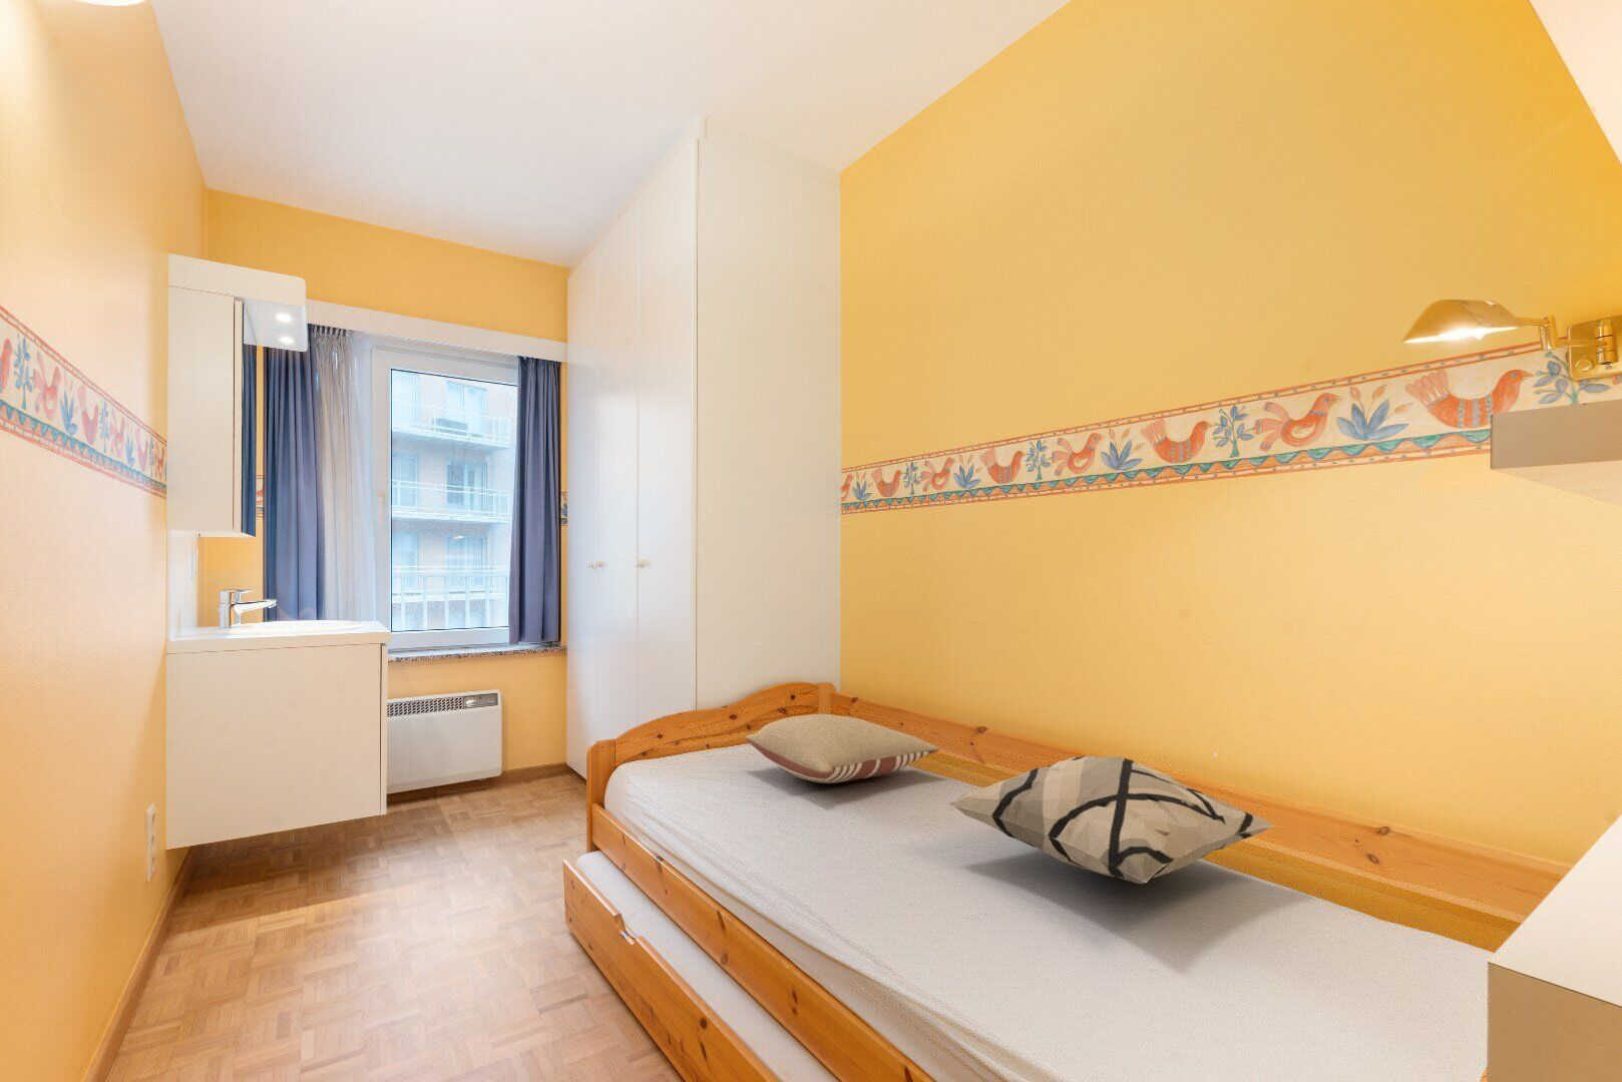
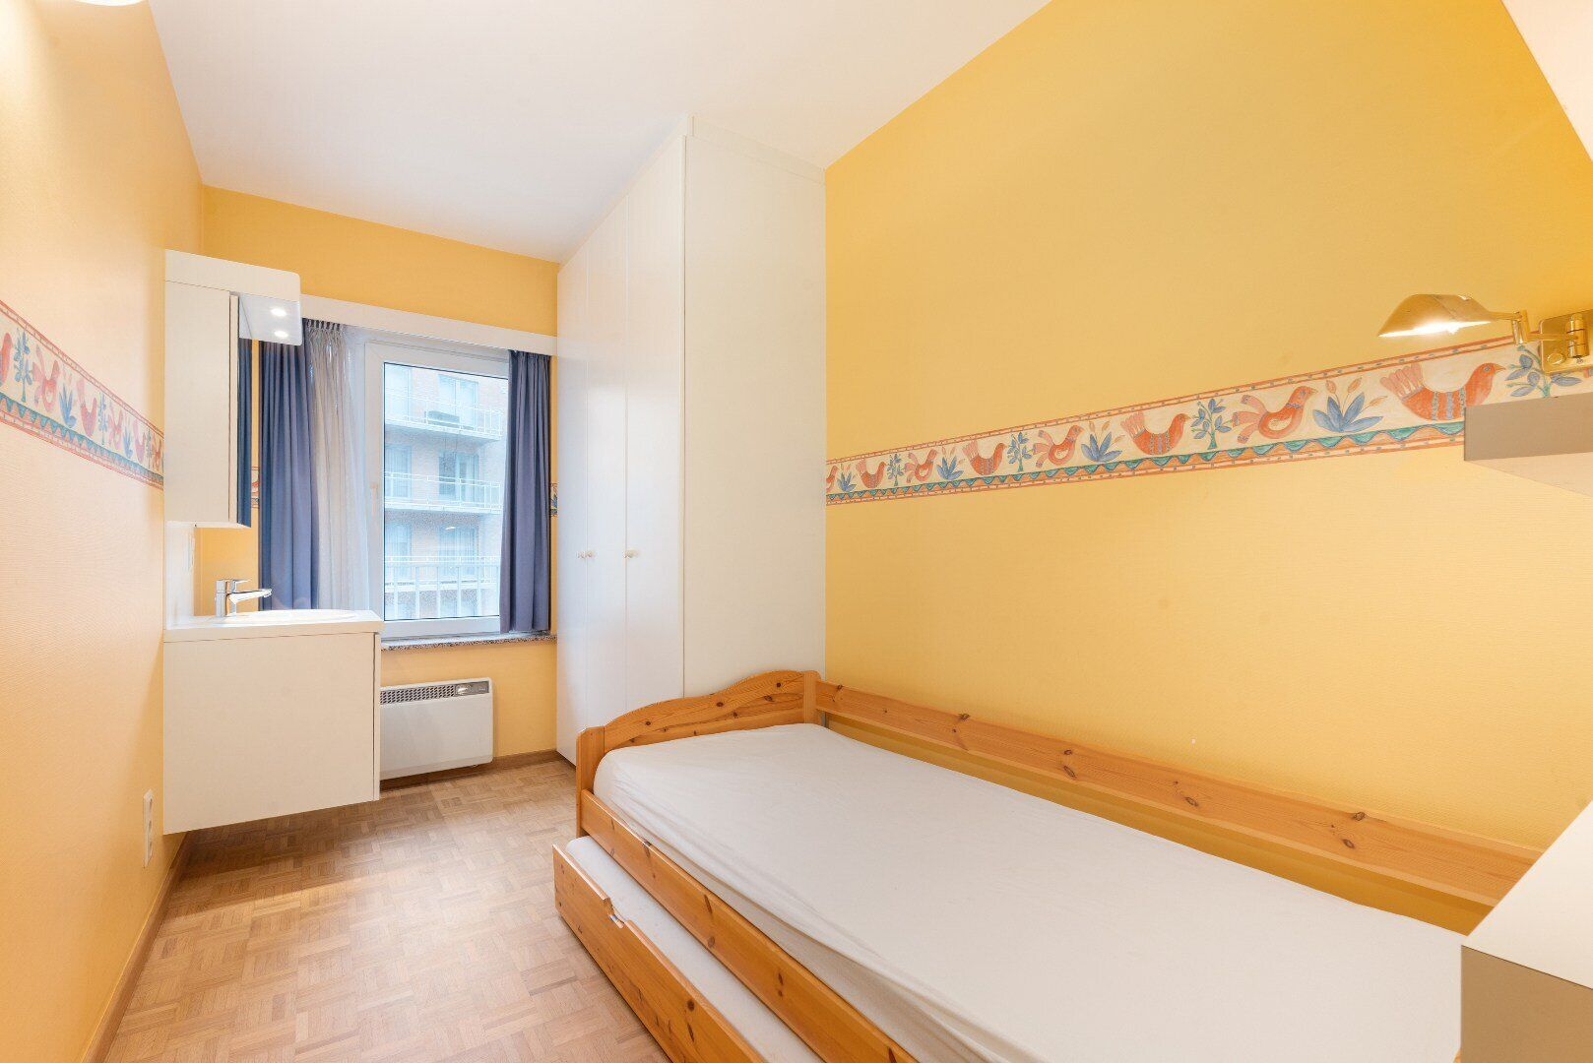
- pillow [745,714,941,785]
- decorative pillow [948,755,1275,885]
